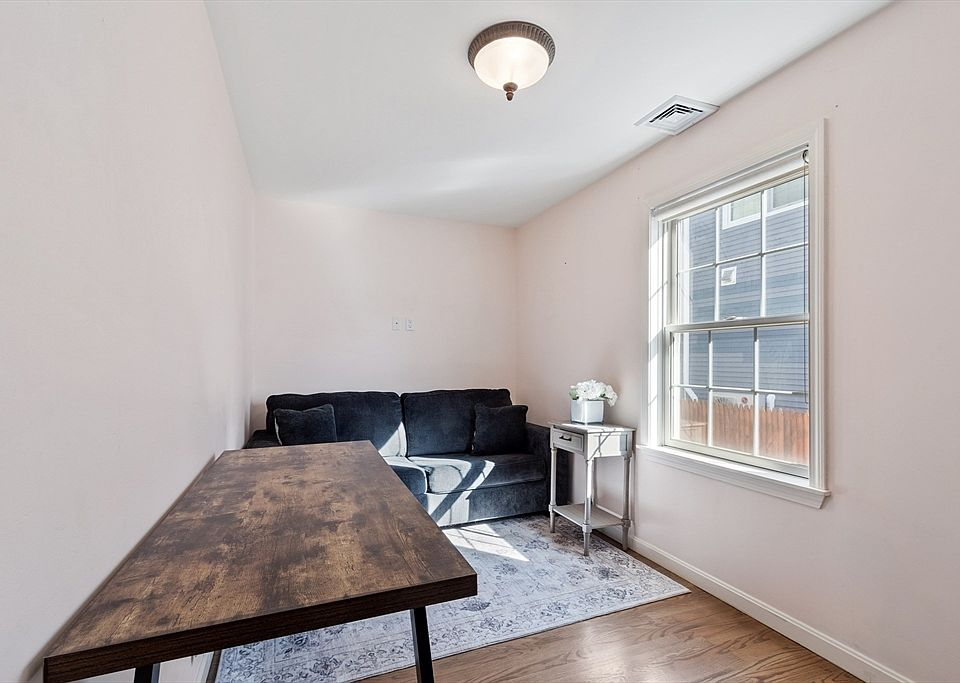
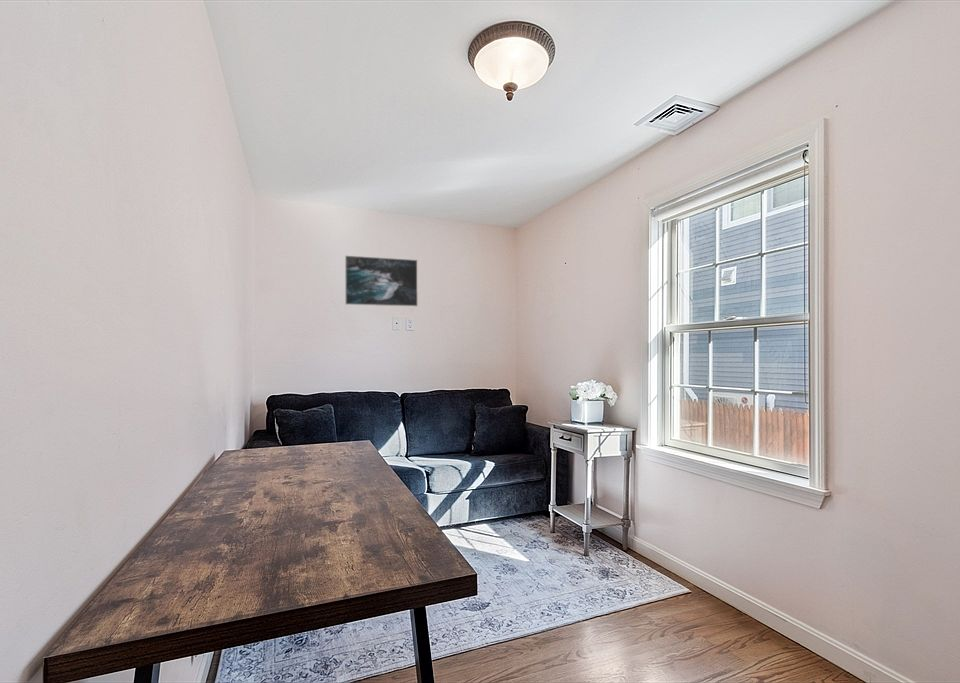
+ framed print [344,254,419,308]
